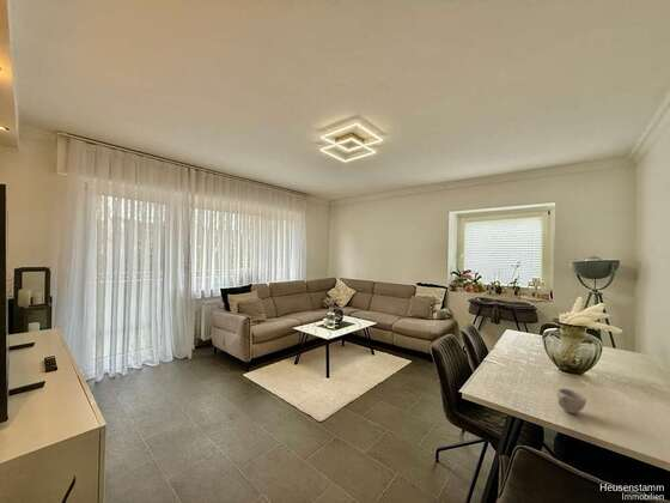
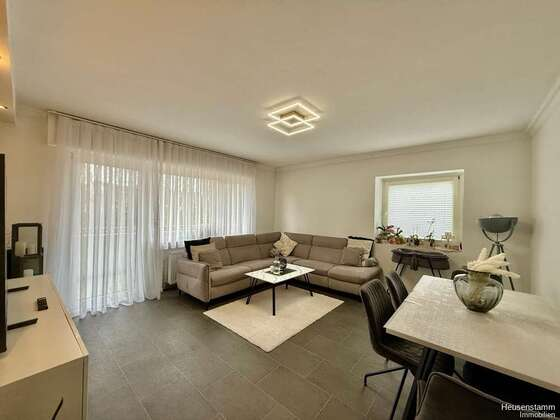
- cup [556,387,587,414]
